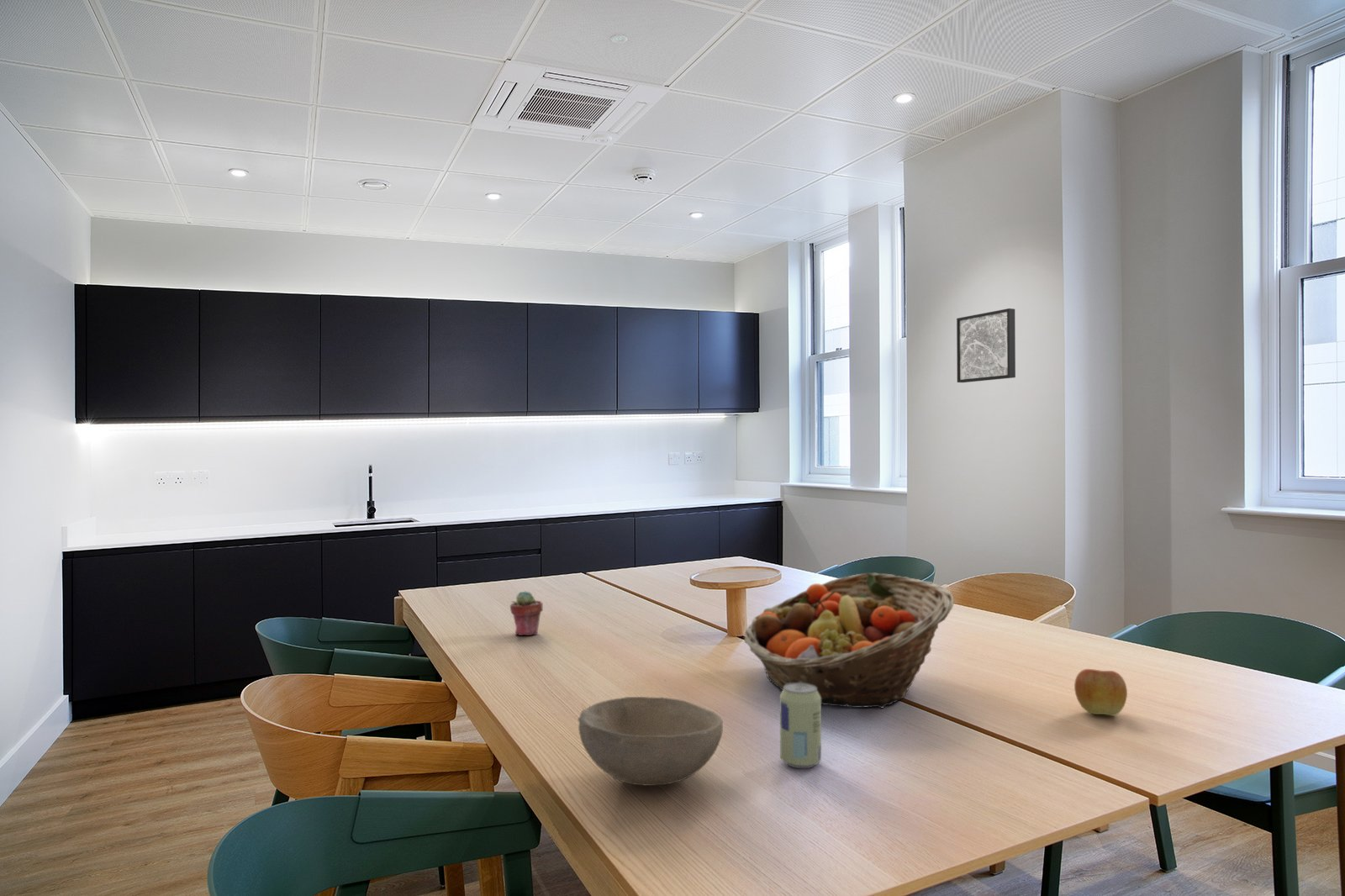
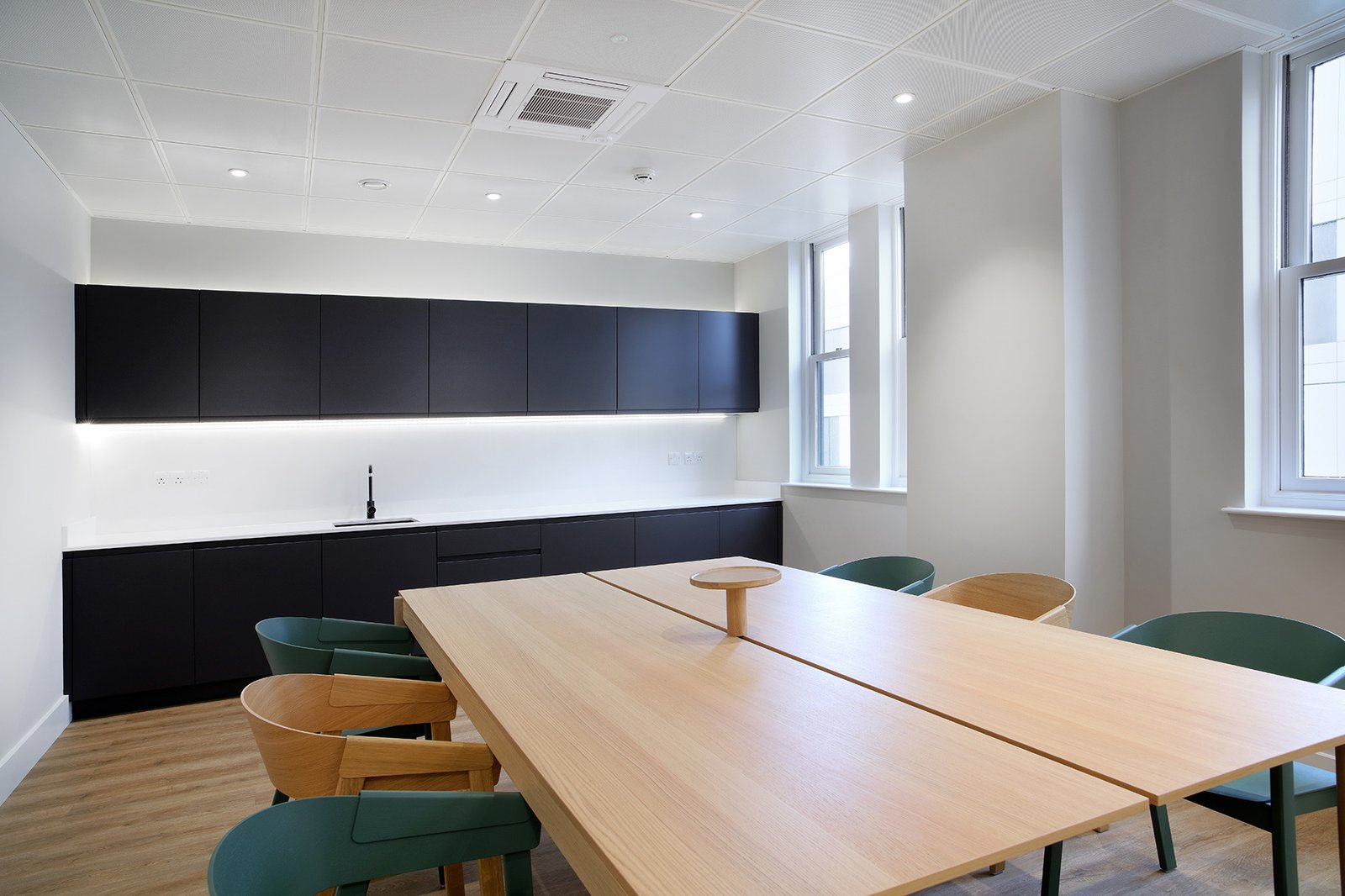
- beverage can [779,683,822,769]
- bowl [577,696,724,787]
- apple [1073,668,1128,717]
- potted succulent [509,590,544,636]
- wall art [956,308,1016,383]
- fruit basket [743,572,954,709]
